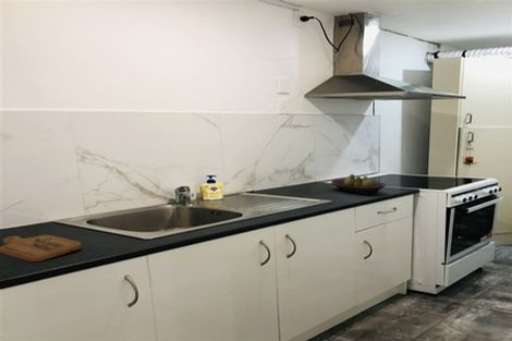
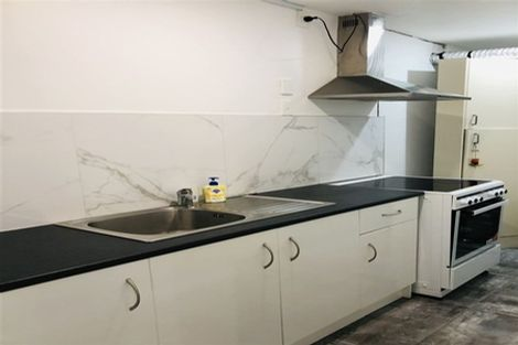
- fruit bowl [330,173,387,196]
- cutting board [0,234,82,263]
